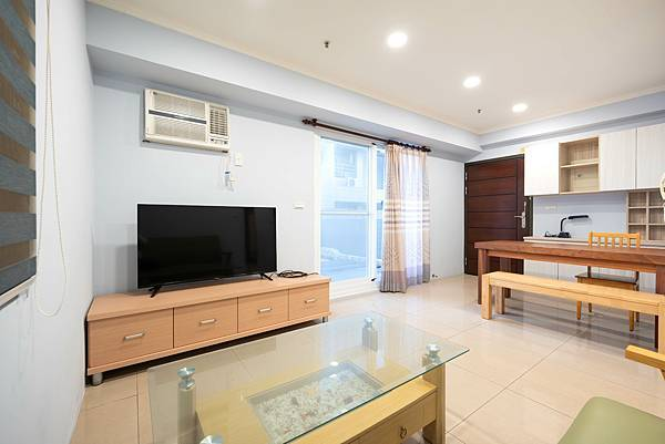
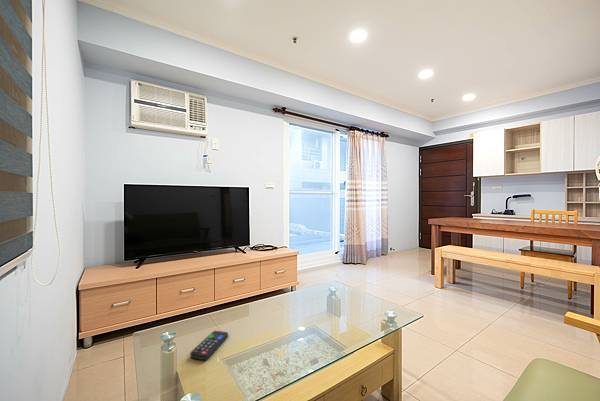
+ remote control [189,330,229,361]
